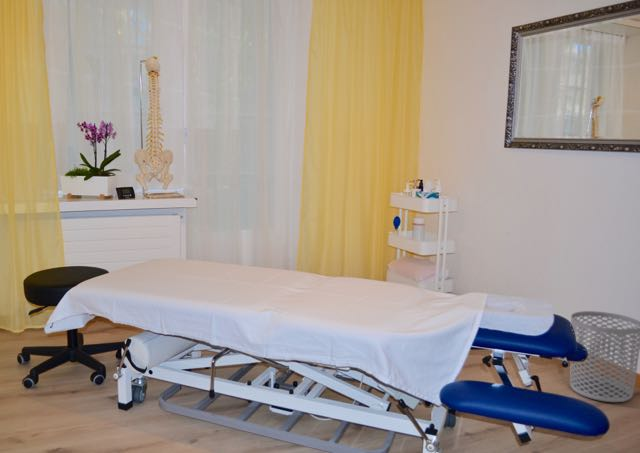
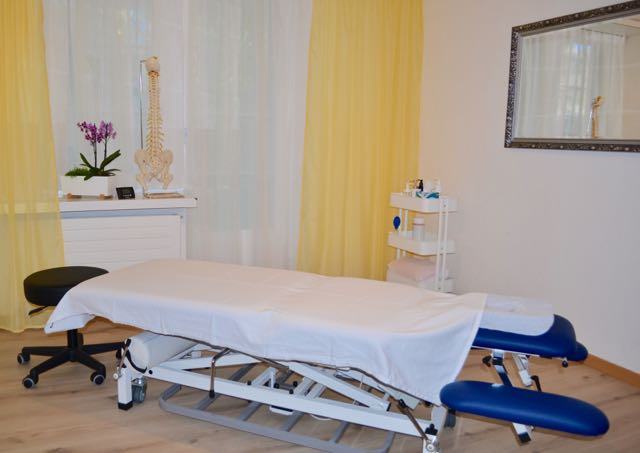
- waste bin [569,310,640,403]
